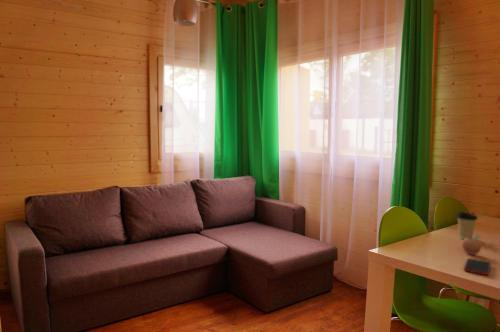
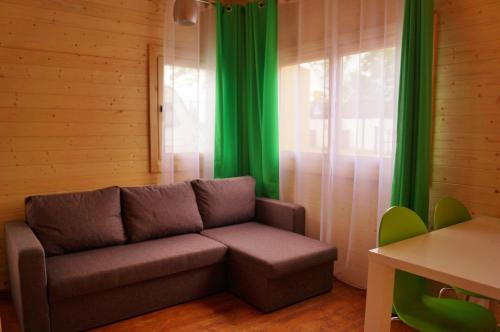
- cell phone [463,257,492,276]
- fruit [461,234,483,256]
- coffee cup [455,211,479,240]
